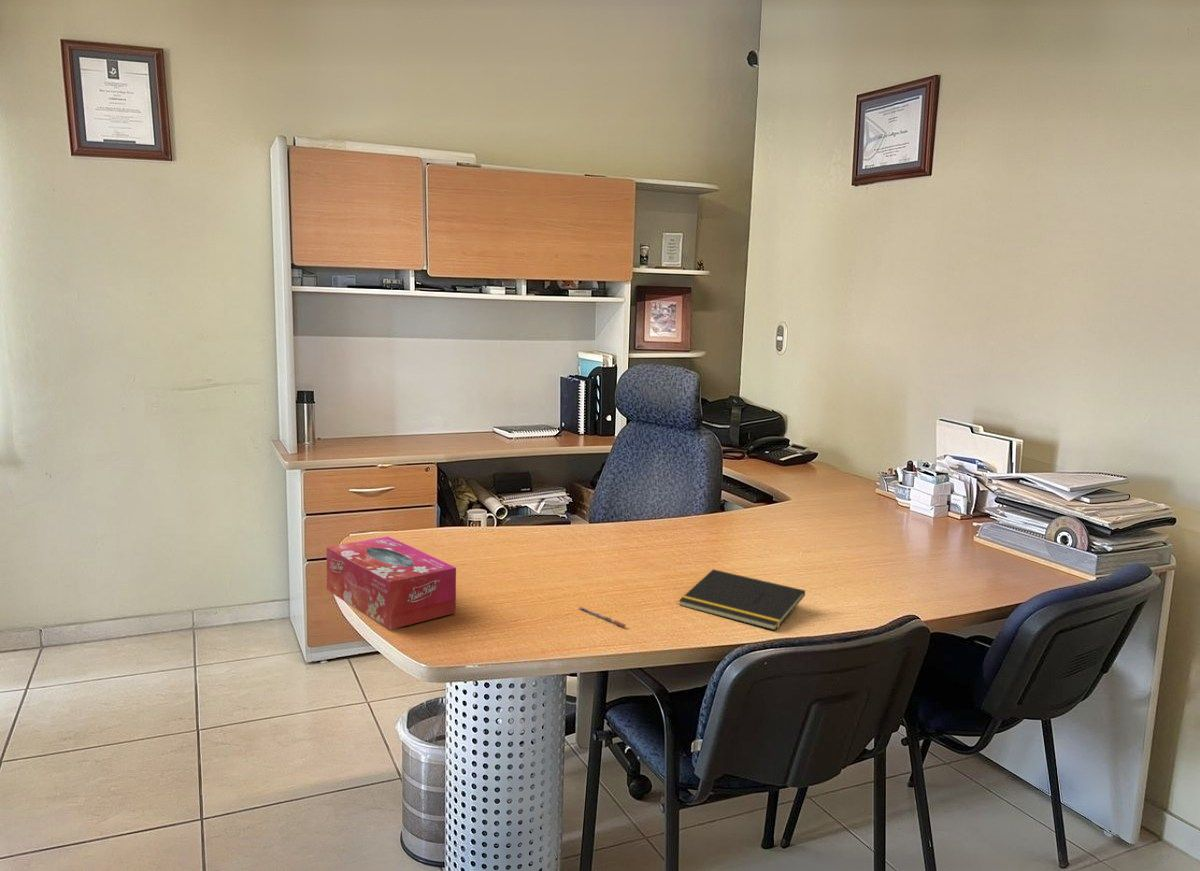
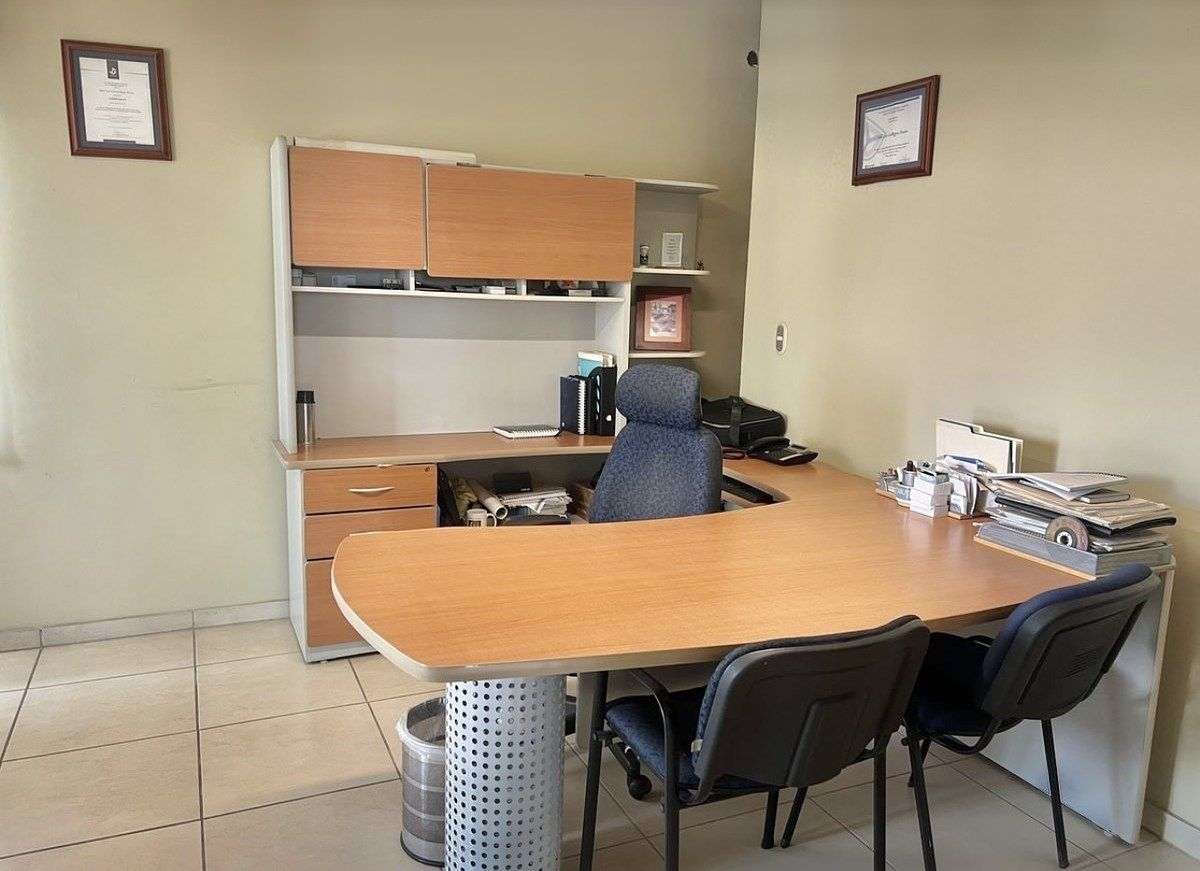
- notepad [678,568,806,631]
- pen [578,606,627,628]
- tissue box [325,535,457,631]
